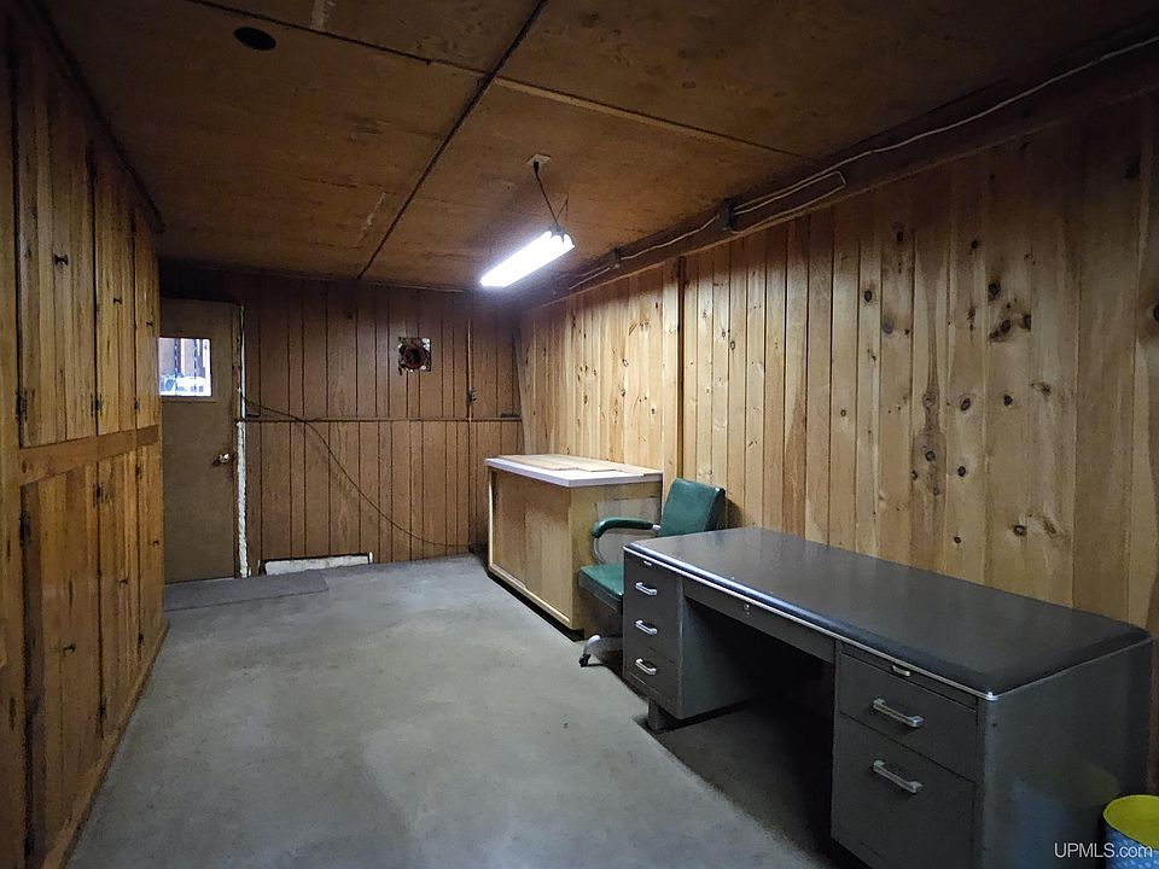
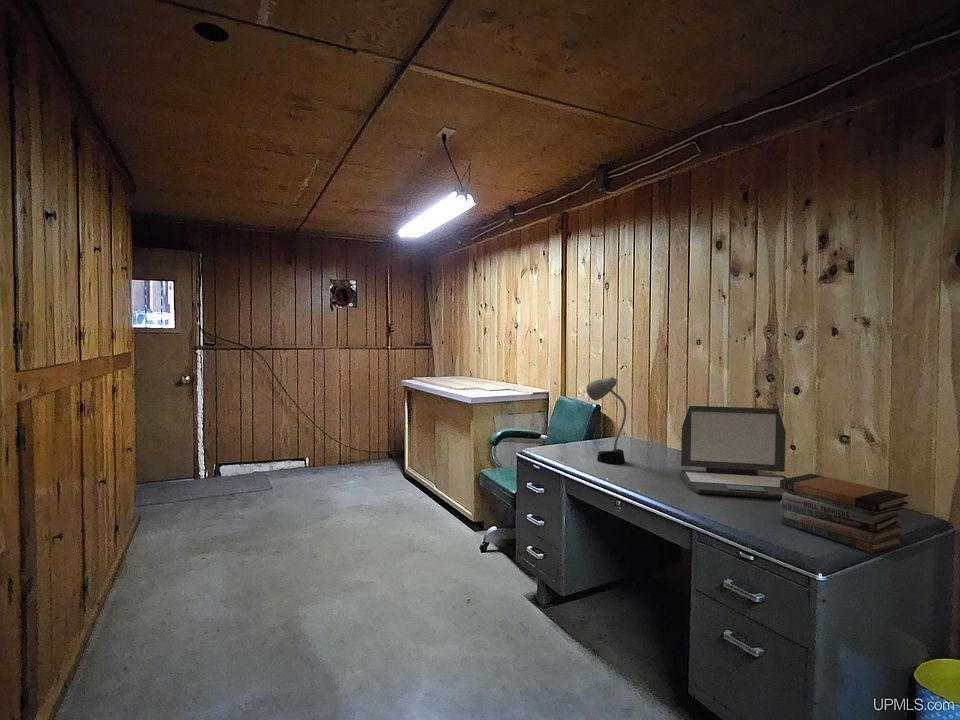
+ desk lamp [585,377,627,465]
+ book stack [779,473,909,554]
+ laptop [680,405,787,500]
